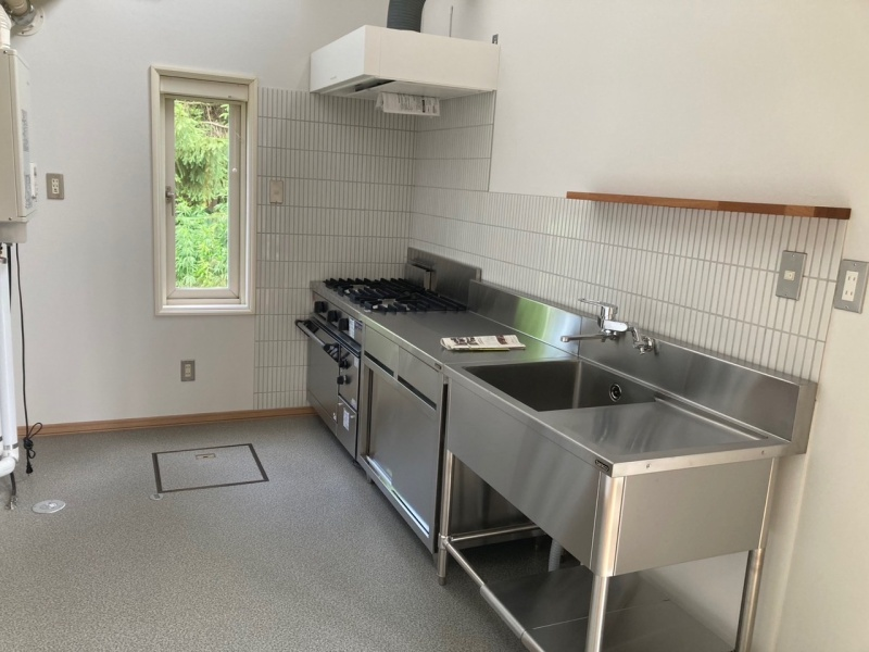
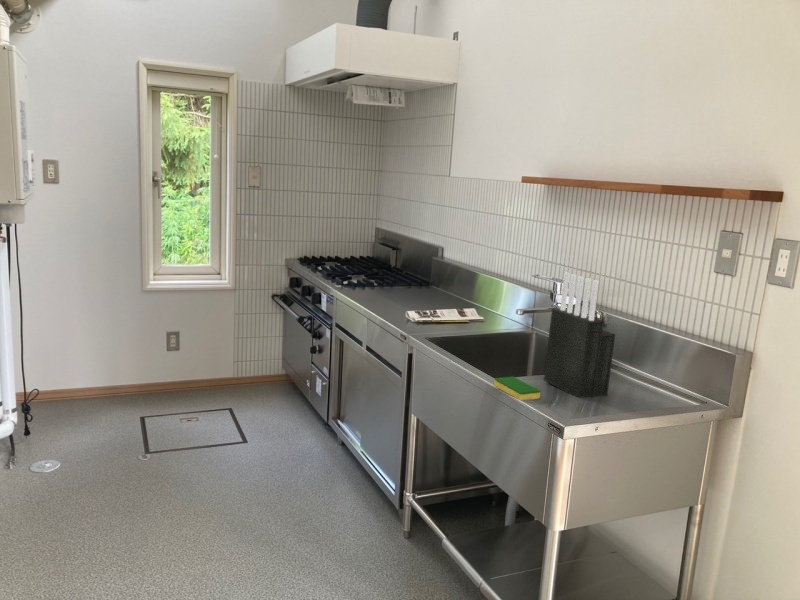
+ dish sponge [493,376,541,401]
+ knife block [543,271,616,399]
